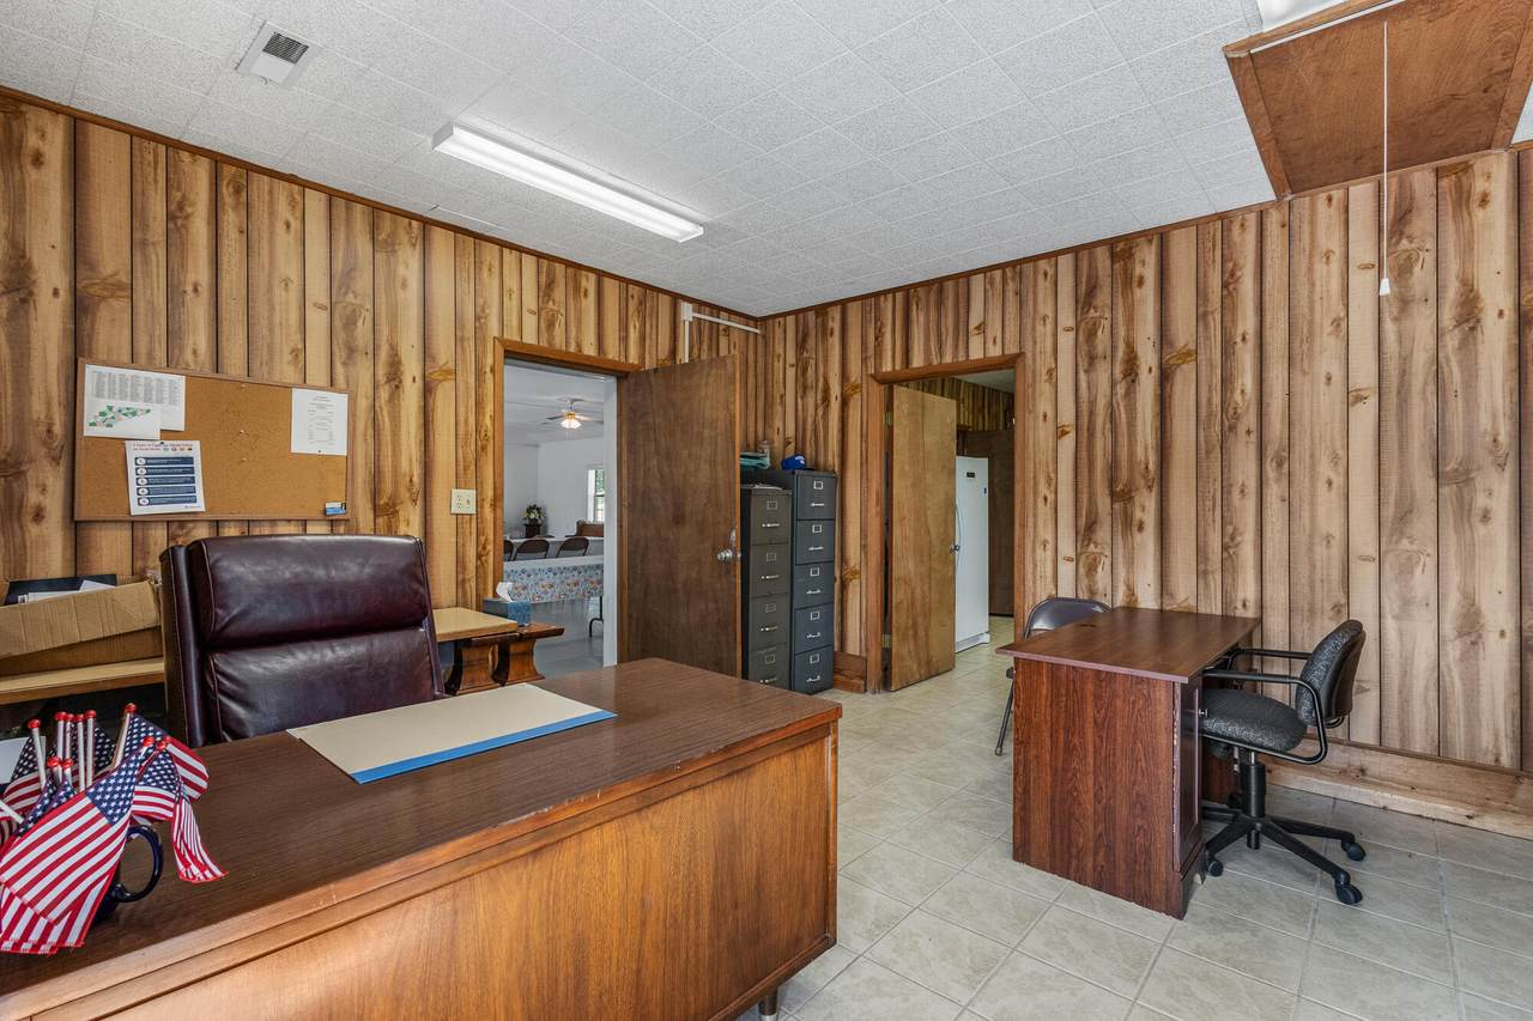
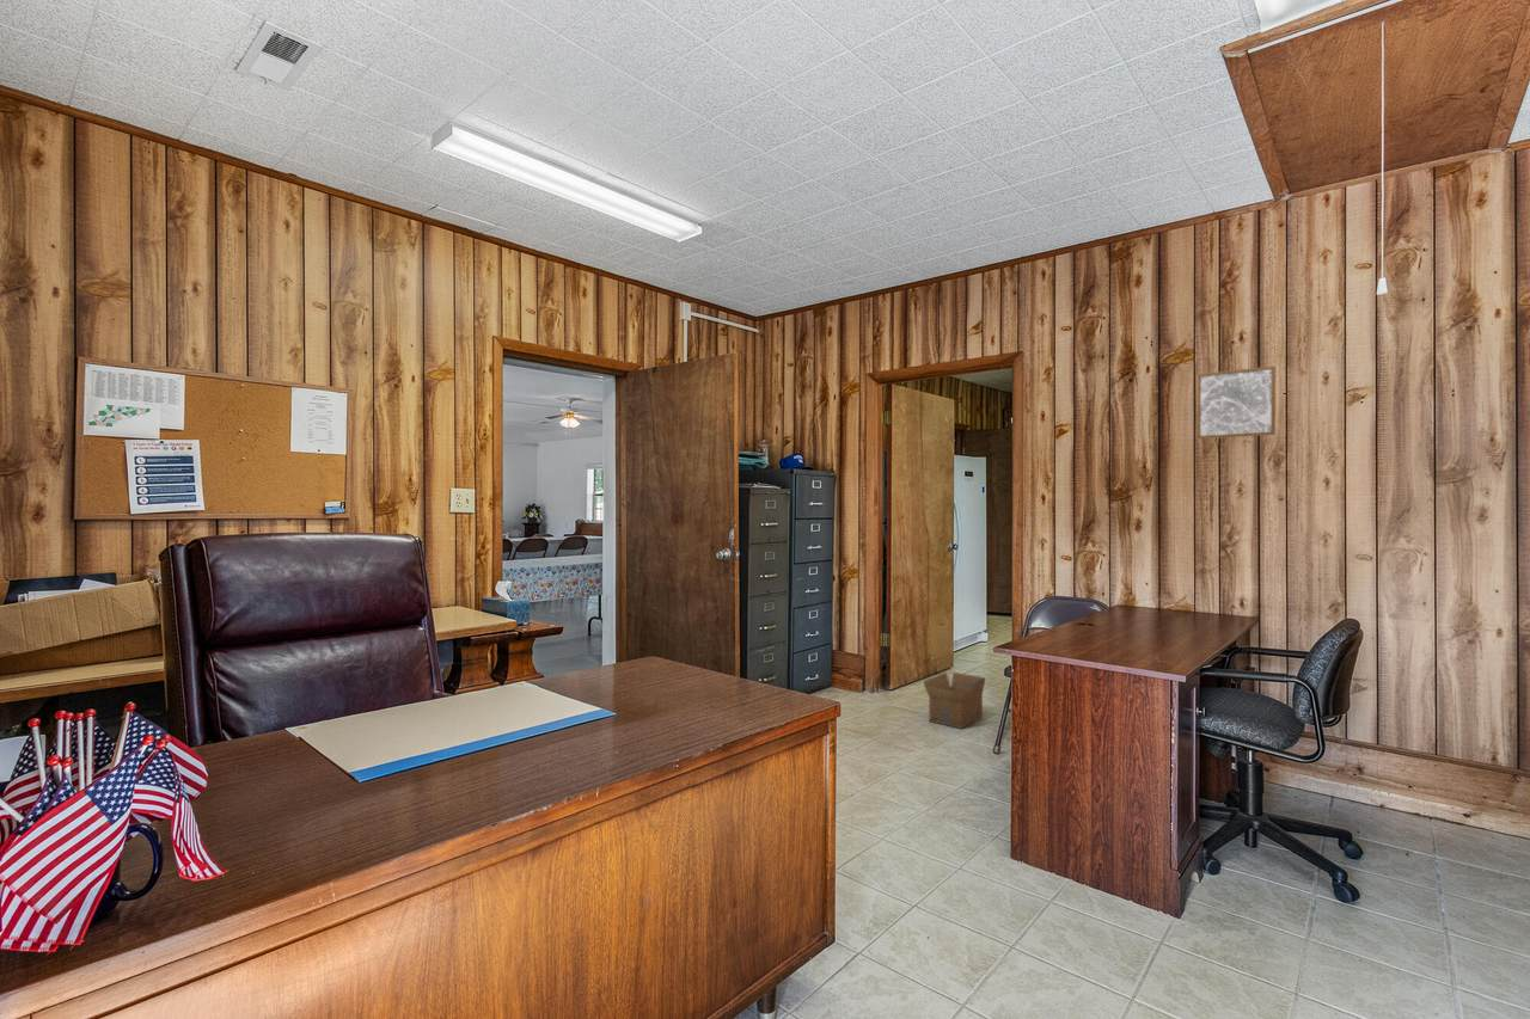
+ wall art [1195,364,1277,440]
+ cardboard box [923,671,987,730]
